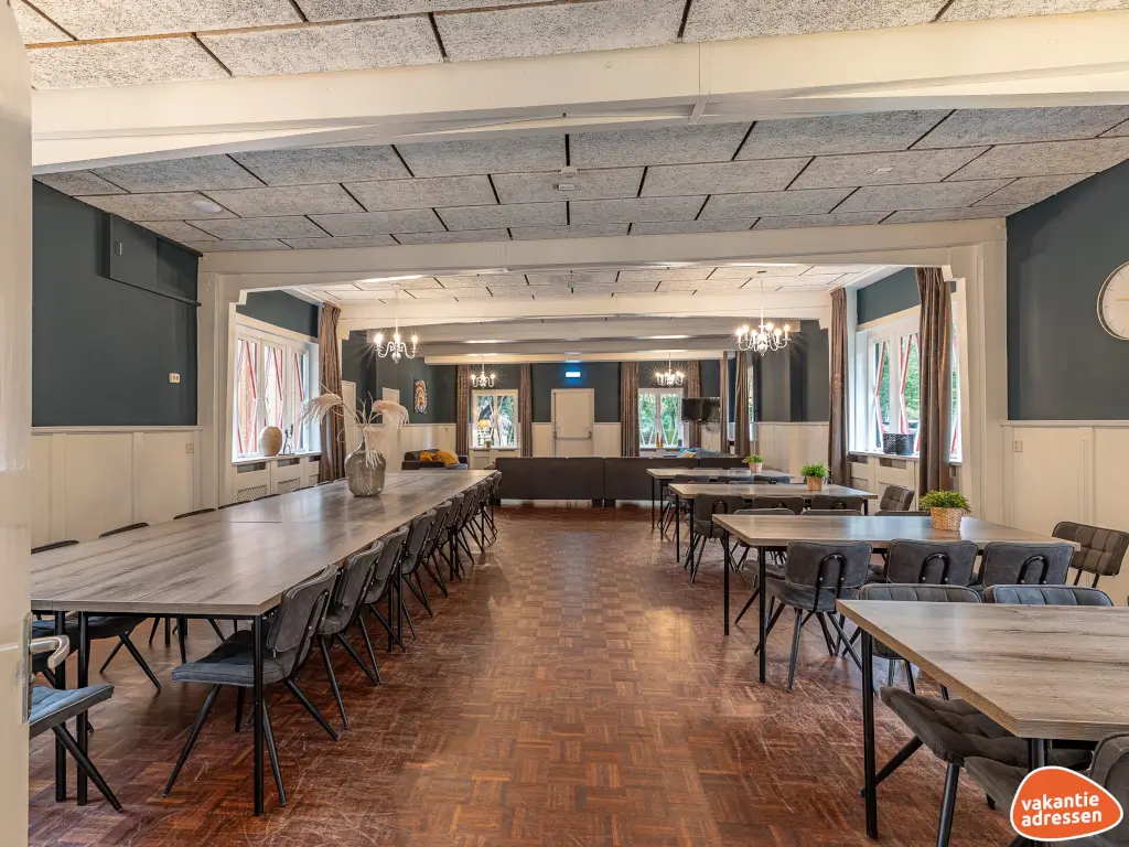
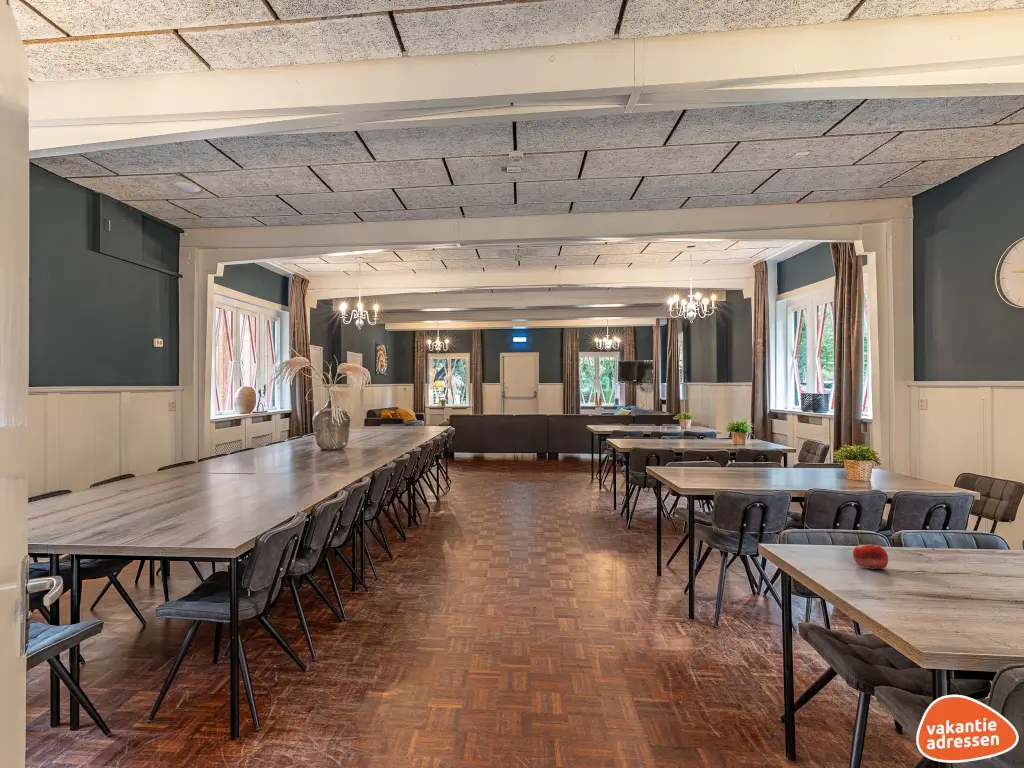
+ fruit [852,543,889,570]
